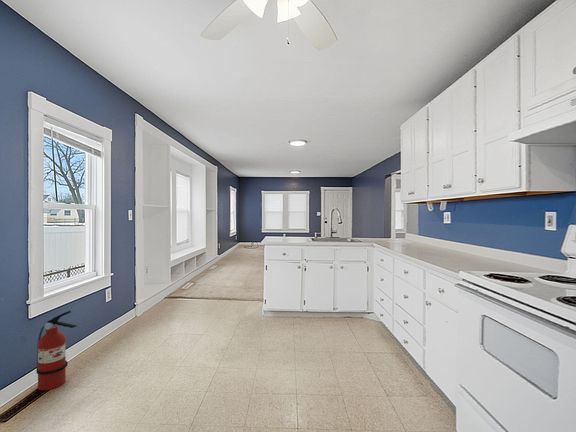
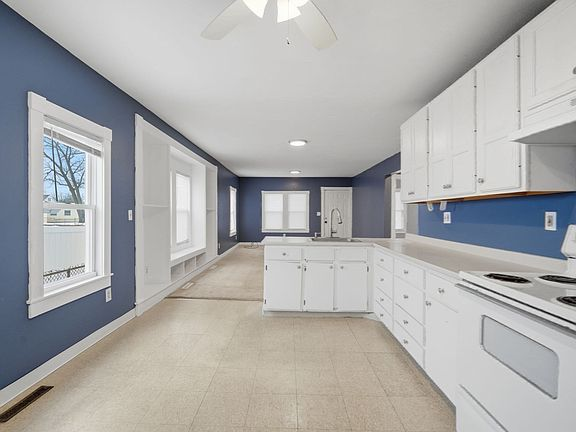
- fire extinguisher [36,310,78,391]
